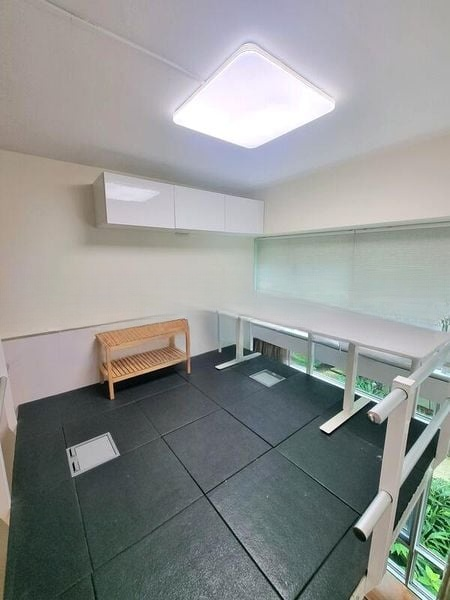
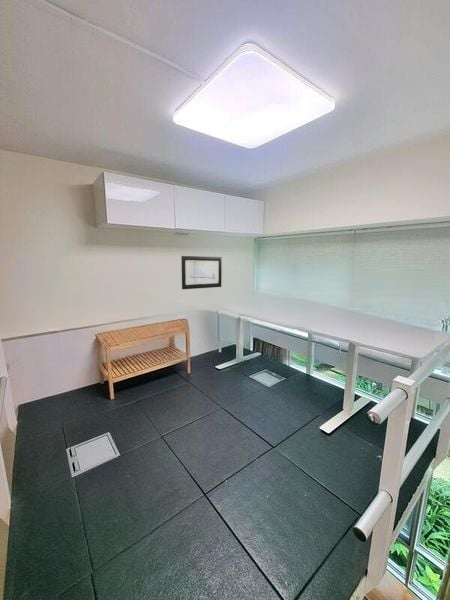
+ wall art [180,255,223,290]
